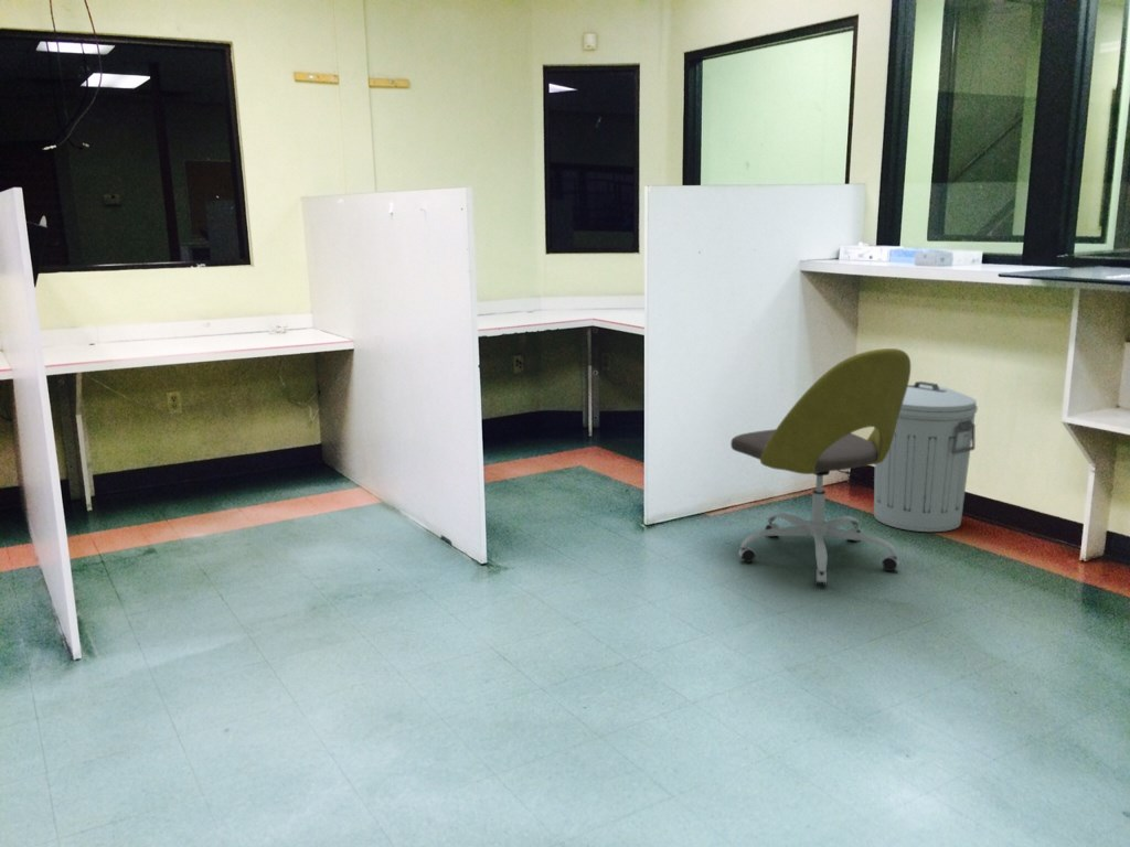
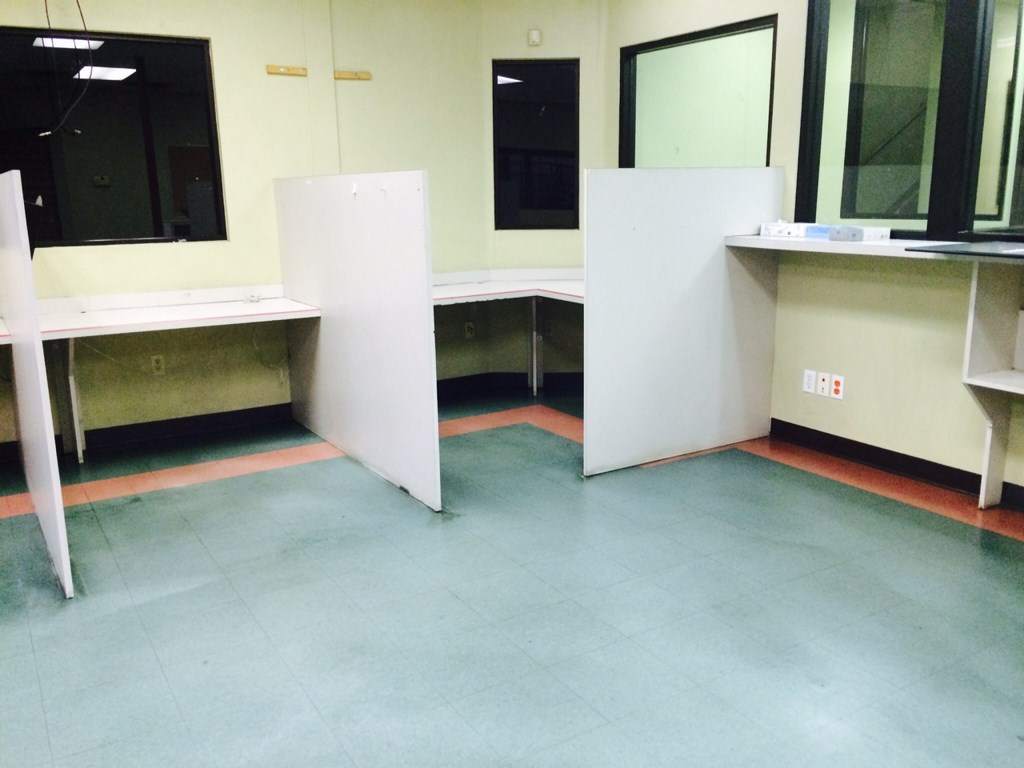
- trash can [873,380,979,533]
- office chair [729,347,912,587]
